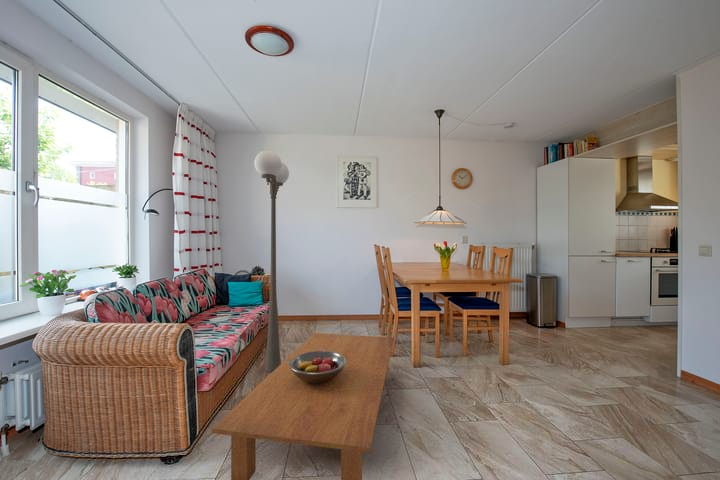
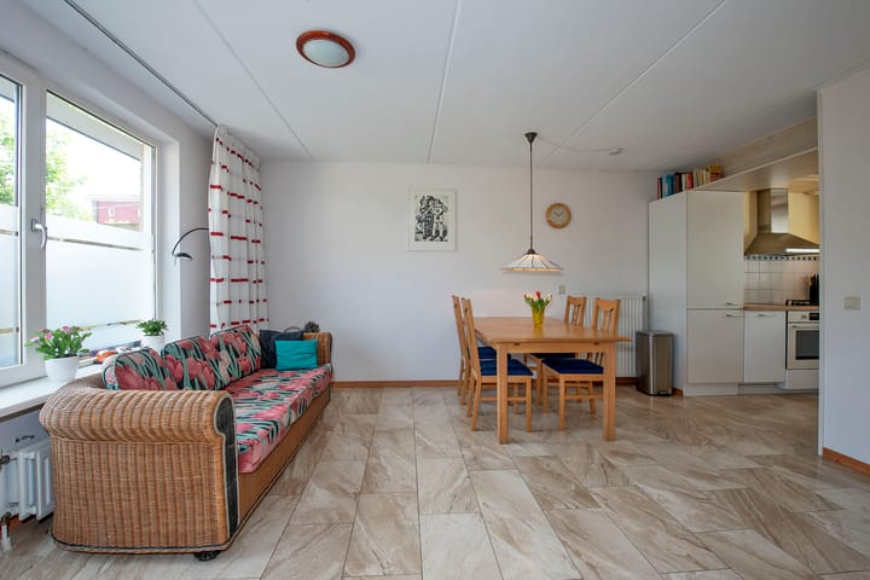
- fruit bowl [289,351,346,384]
- coffee table [211,332,395,480]
- floor lamp [253,149,290,373]
